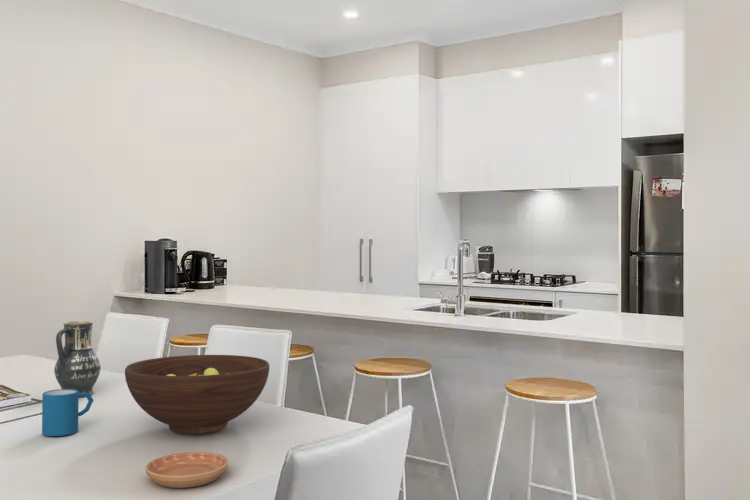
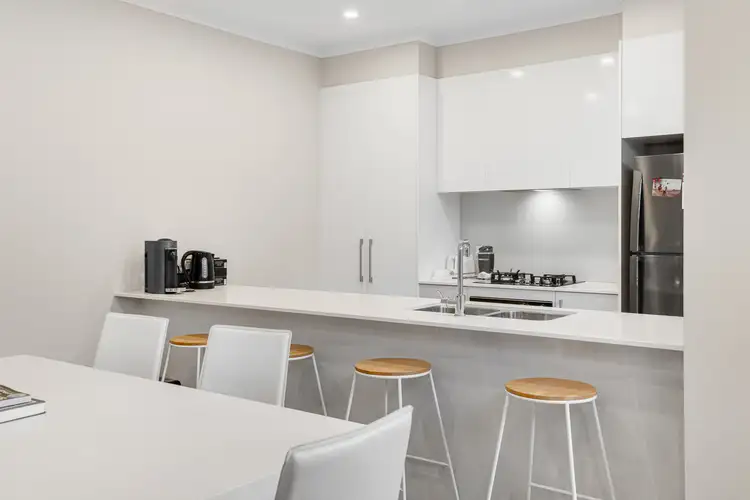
- vase [53,320,102,396]
- saucer [145,451,229,489]
- fruit bowl [124,354,270,436]
- mug [41,388,94,437]
